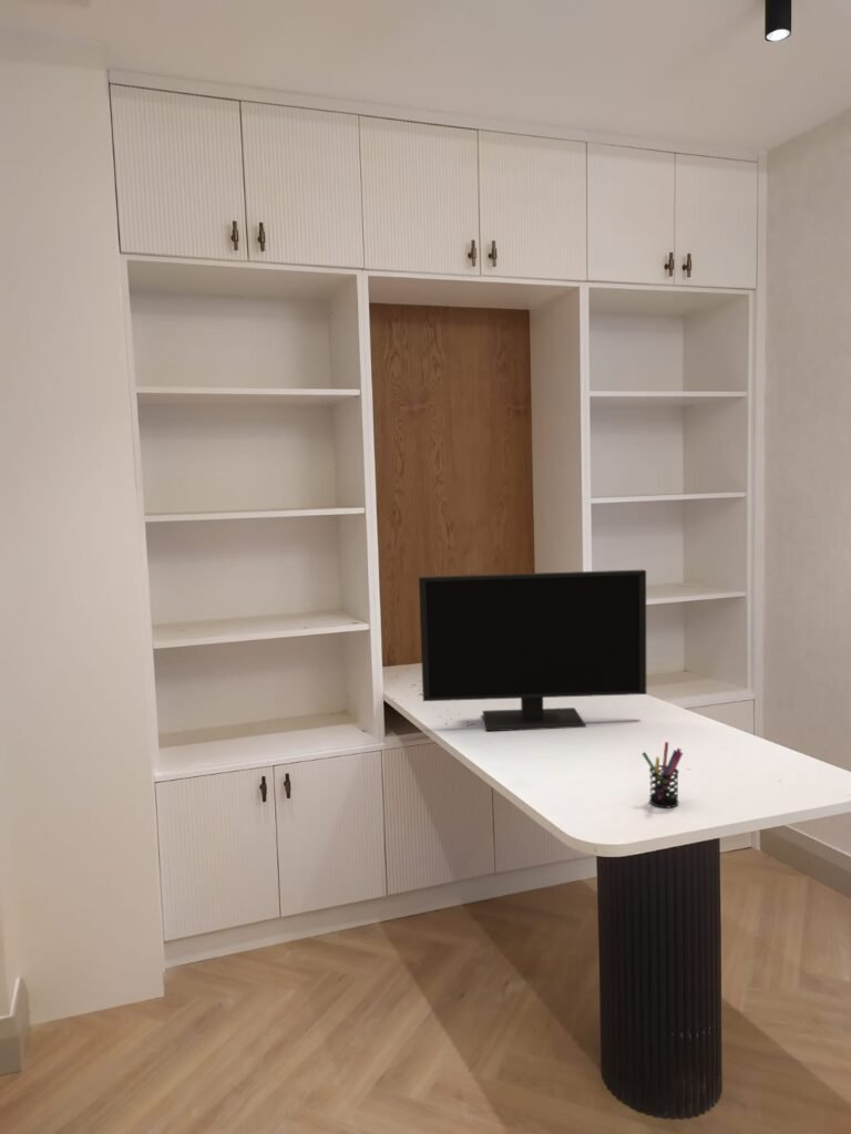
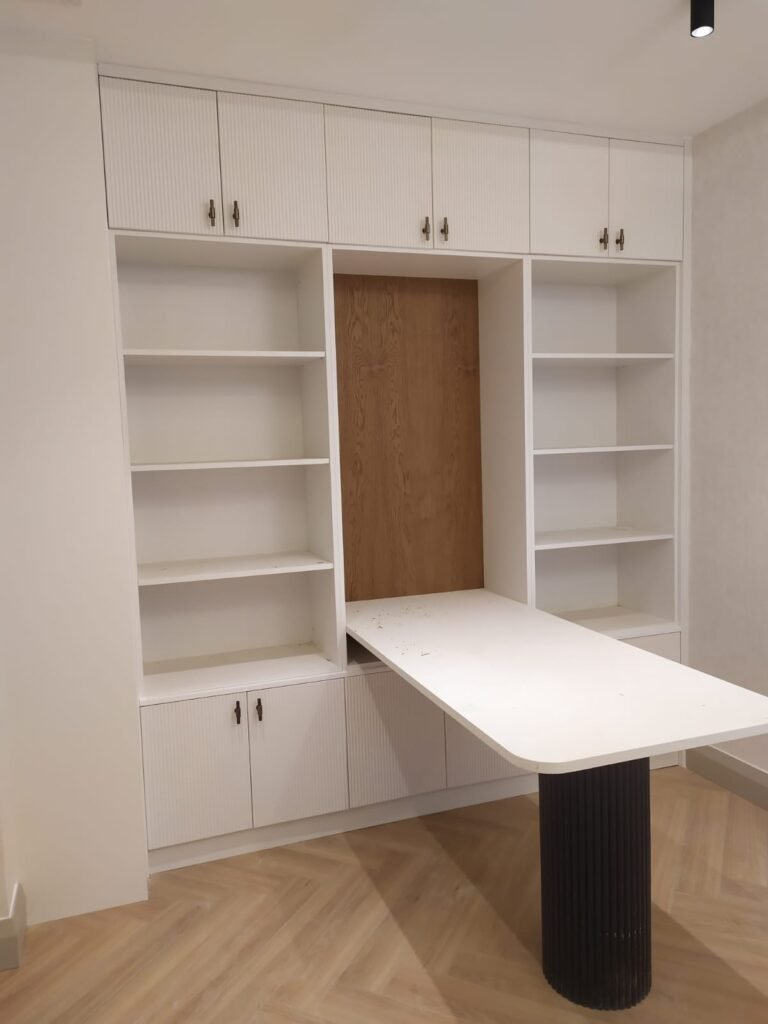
- pen holder [642,741,684,808]
- monitor [418,568,647,732]
